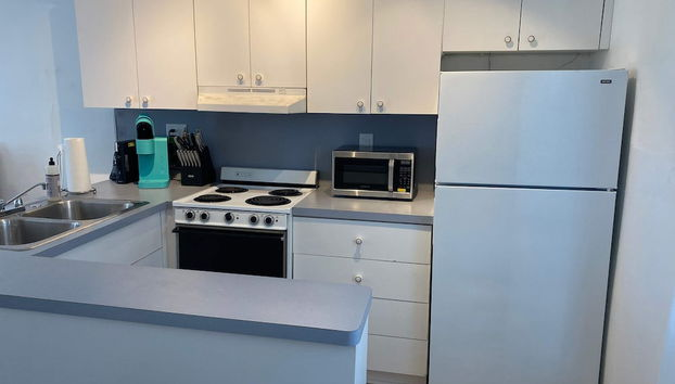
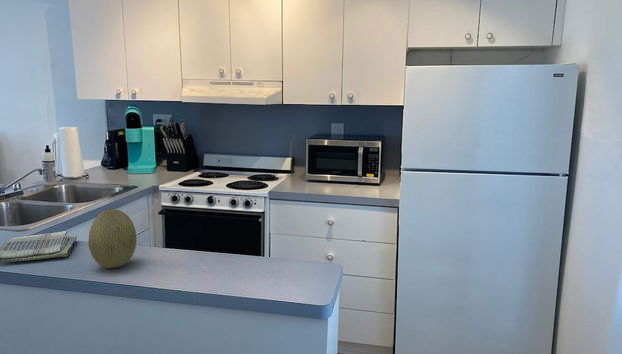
+ fruit [87,208,138,269]
+ dish towel [0,230,78,263]
